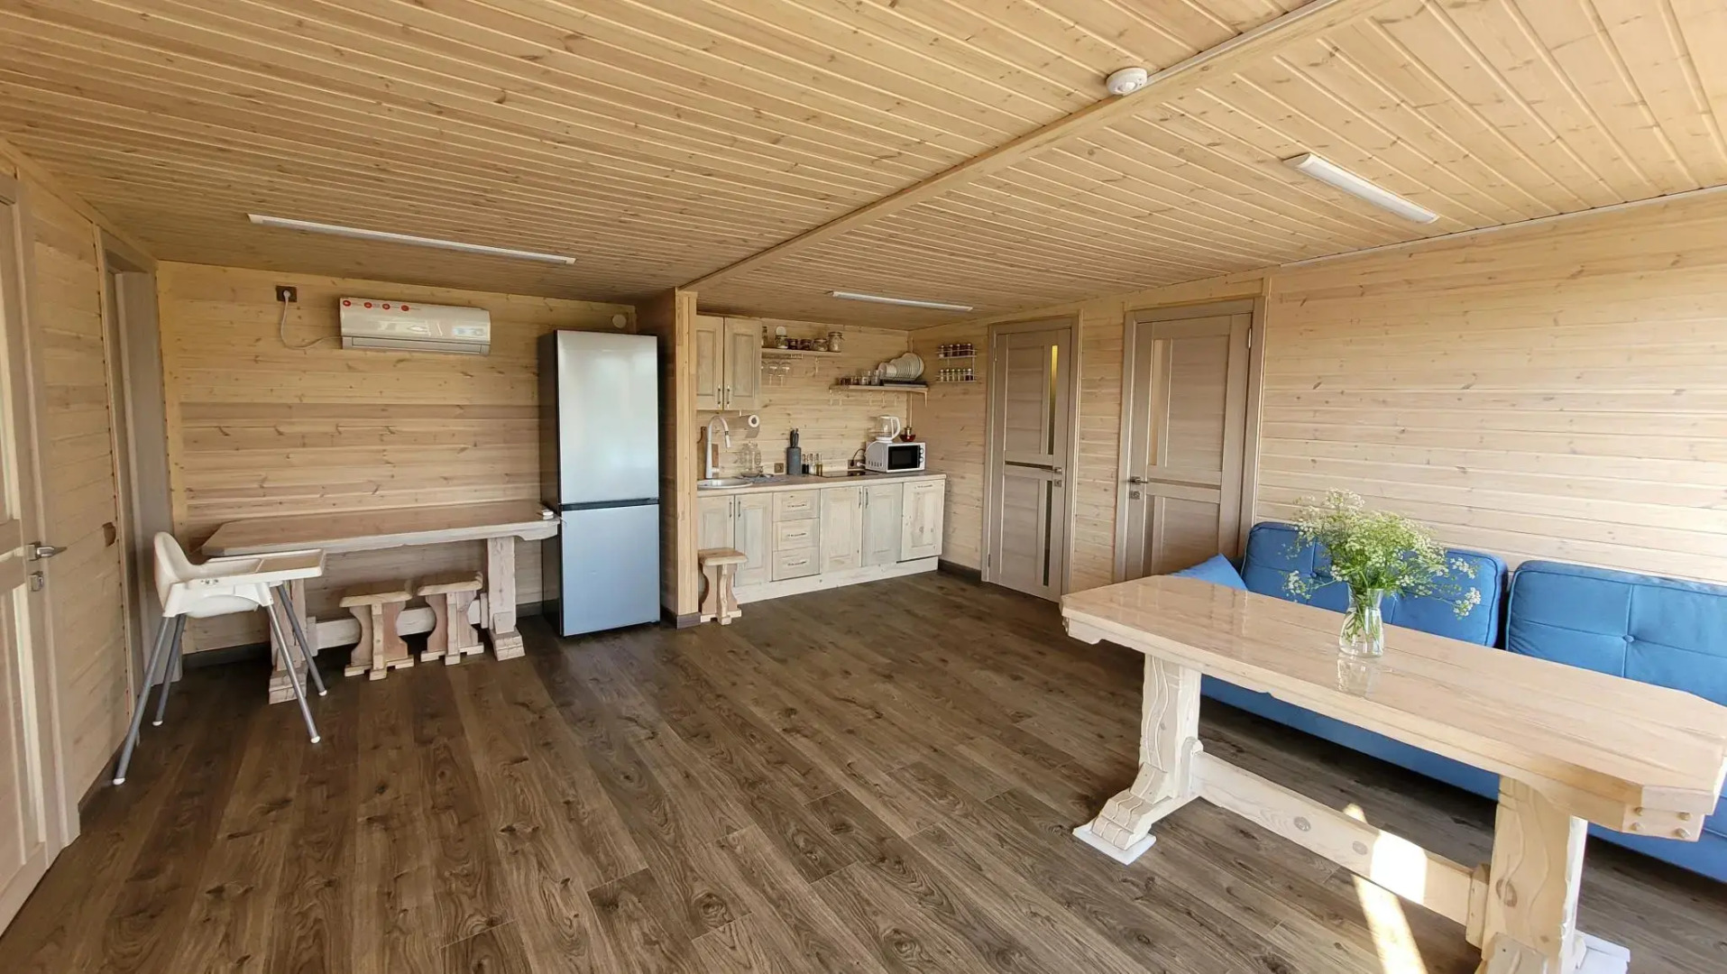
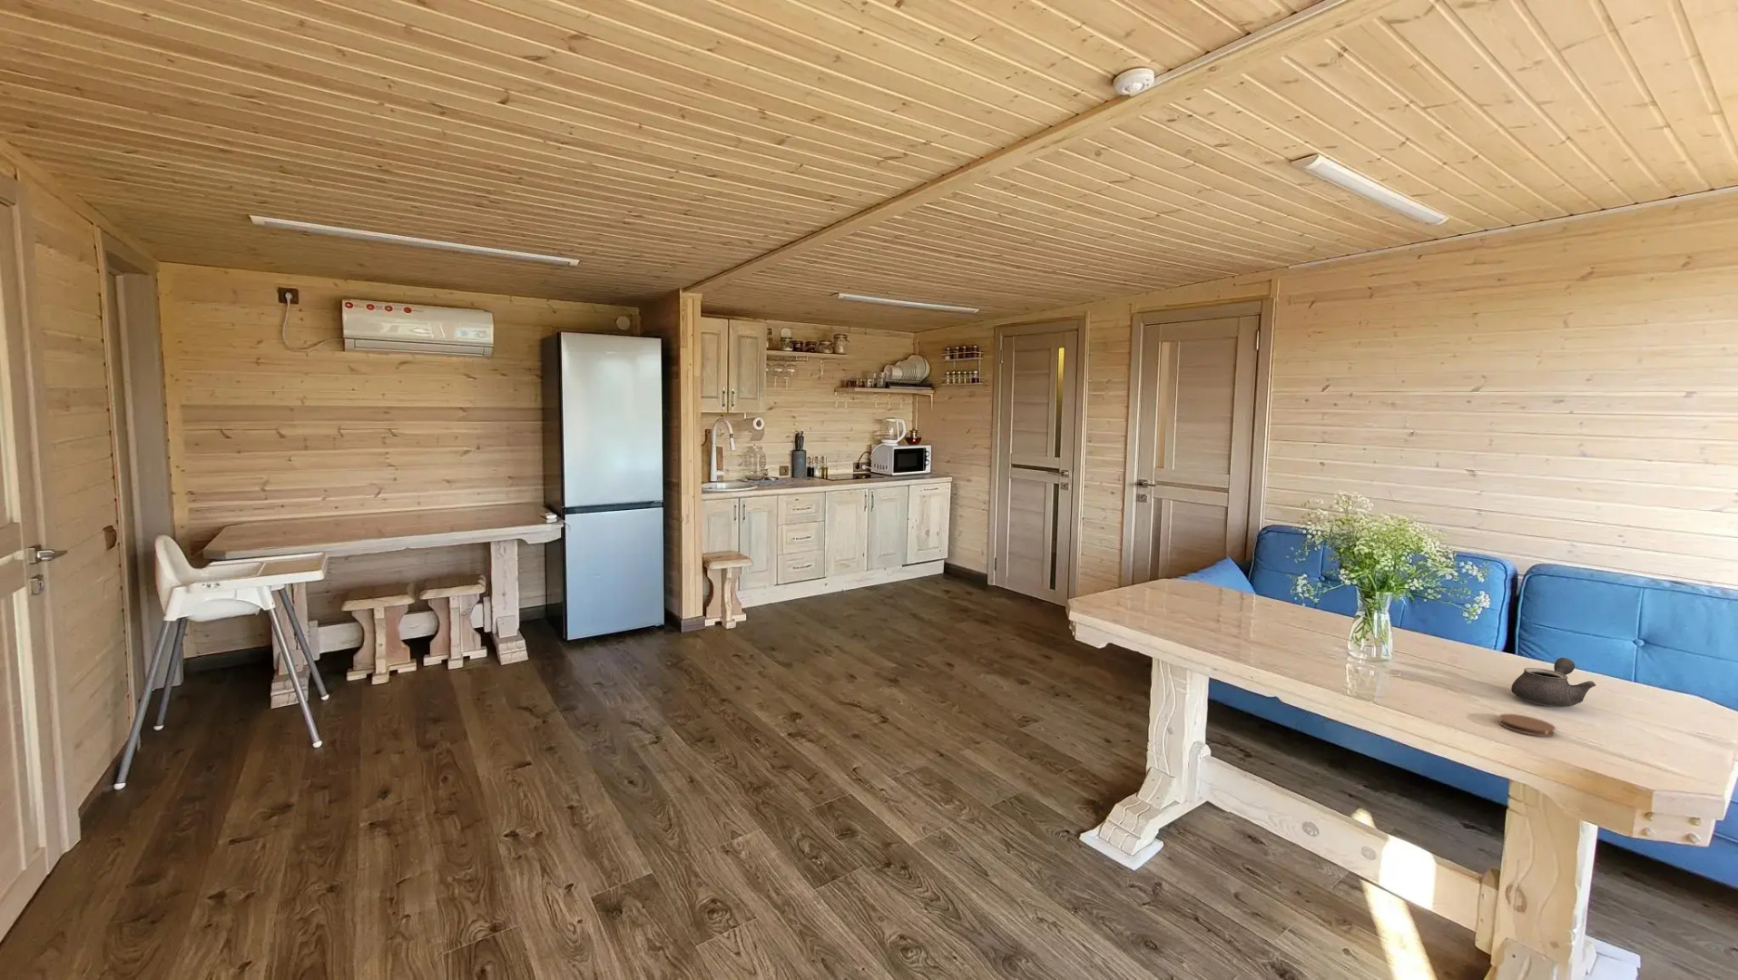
+ teapot [1510,657,1596,708]
+ coaster [1498,714,1557,738]
